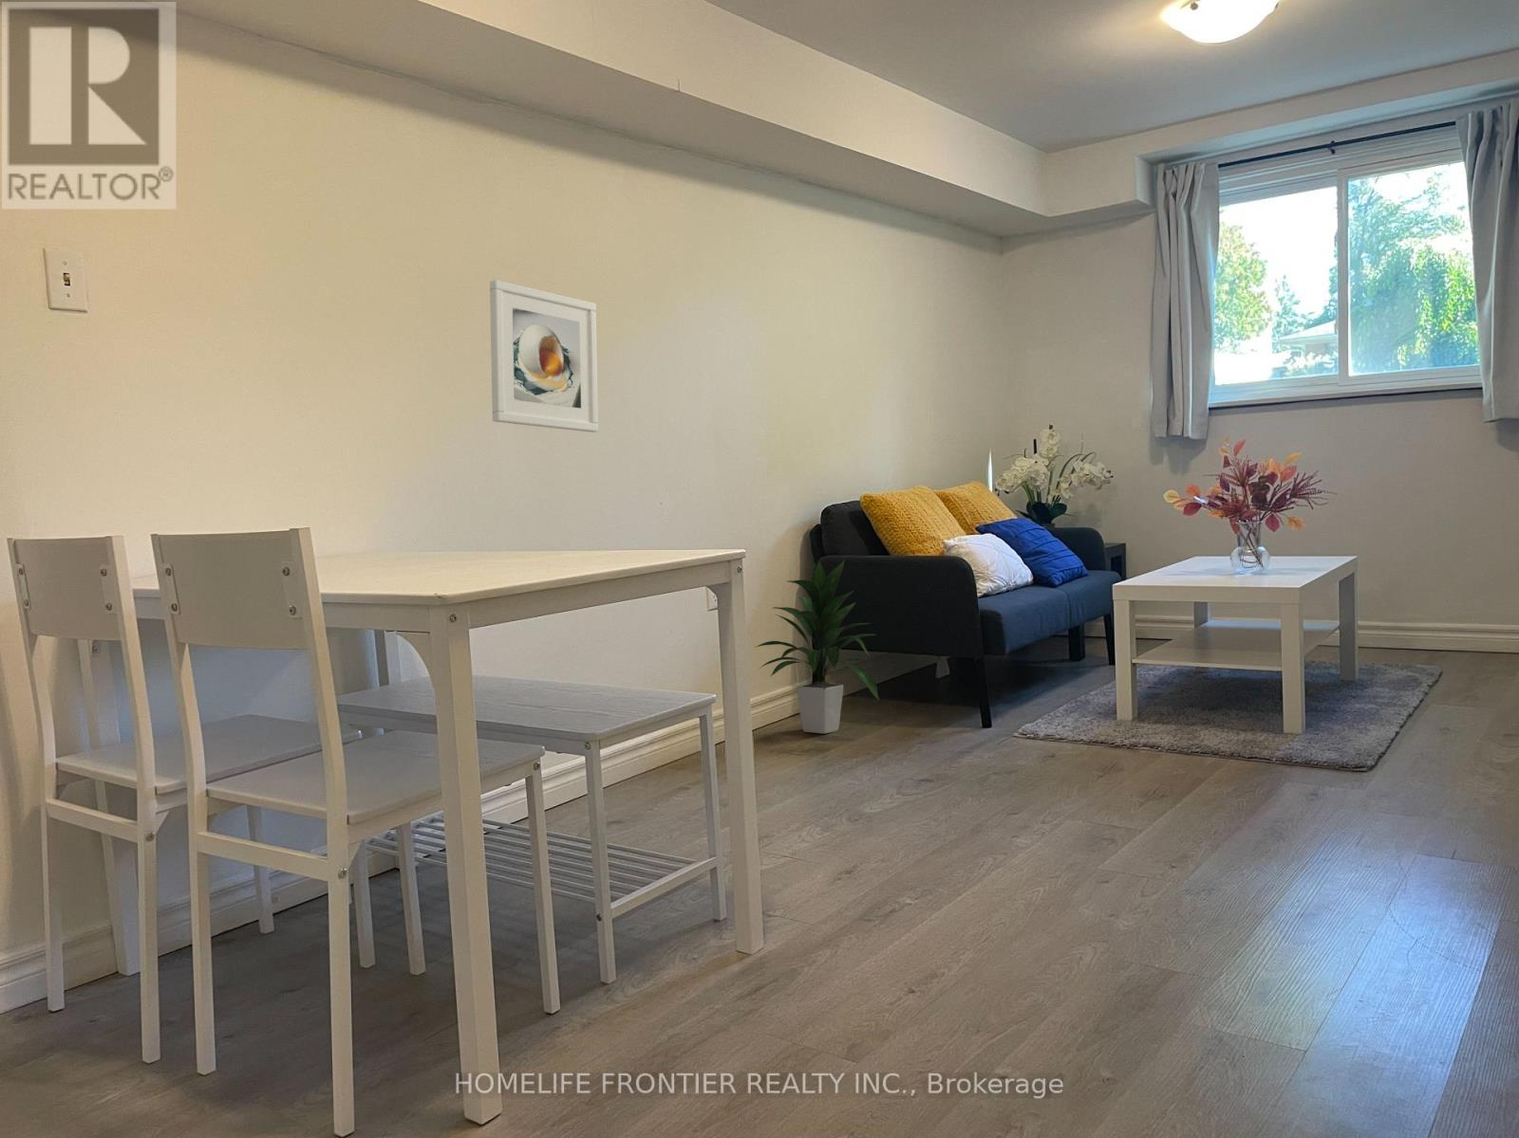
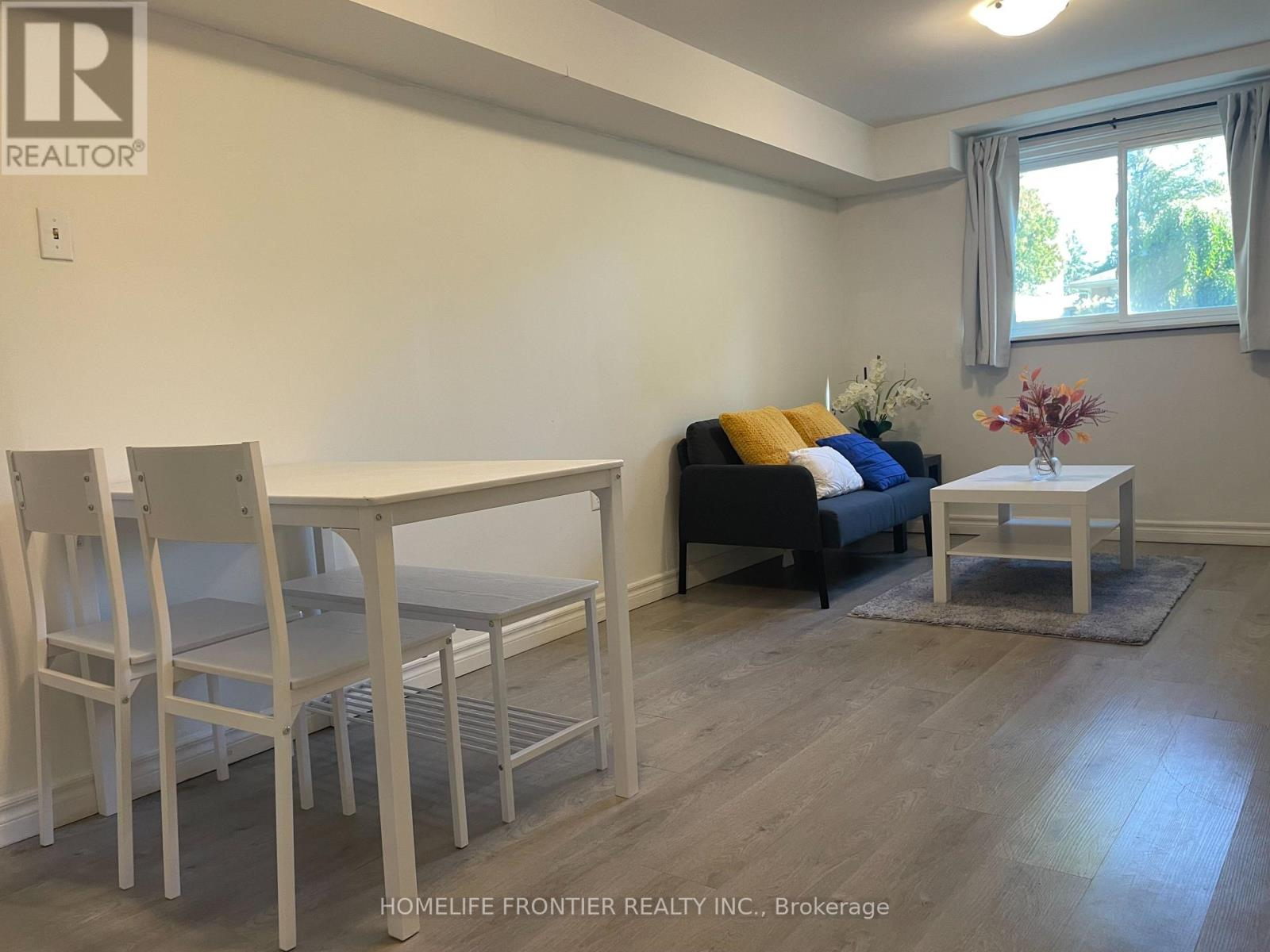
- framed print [489,279,599,434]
- indoor plant [754,558,880,734]
